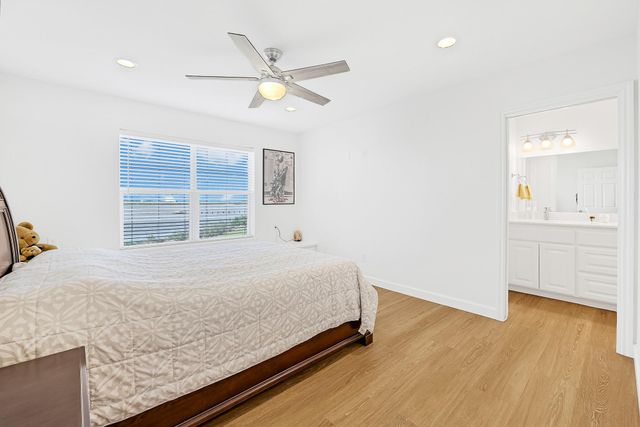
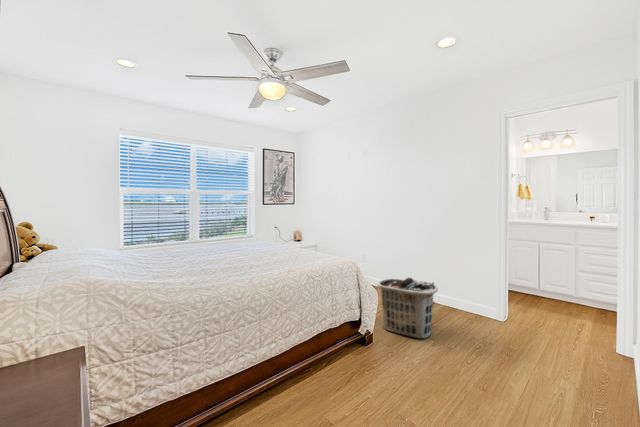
+ clothes hamper [376,277,439,339]
